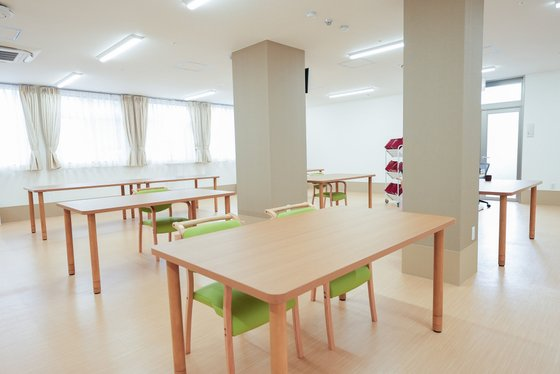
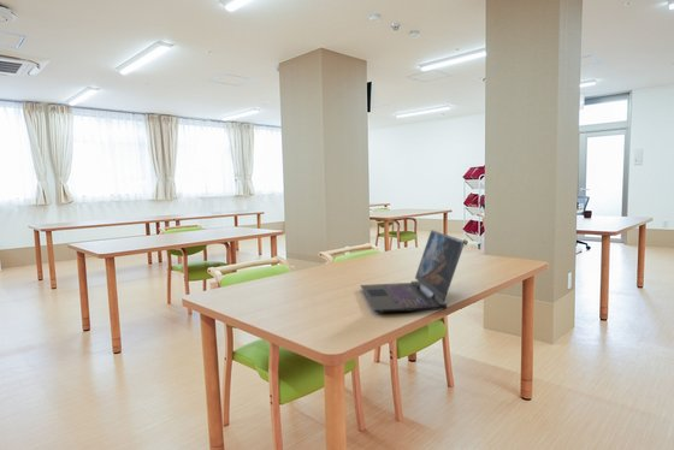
+ laptop [360,229,467,314]
